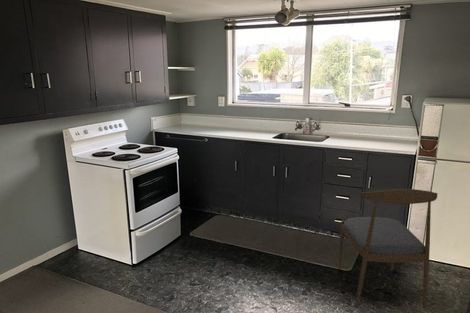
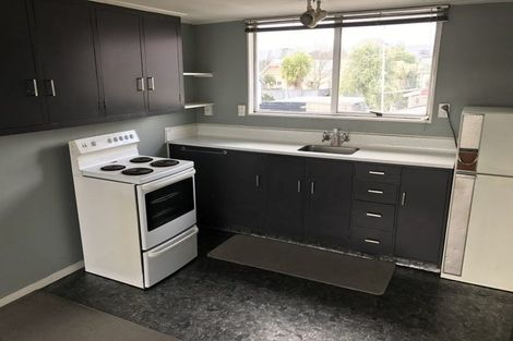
- dining chair [337,188,438,310]
